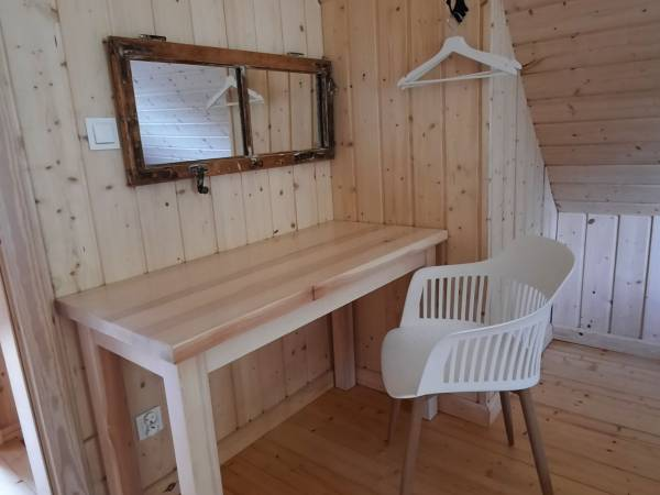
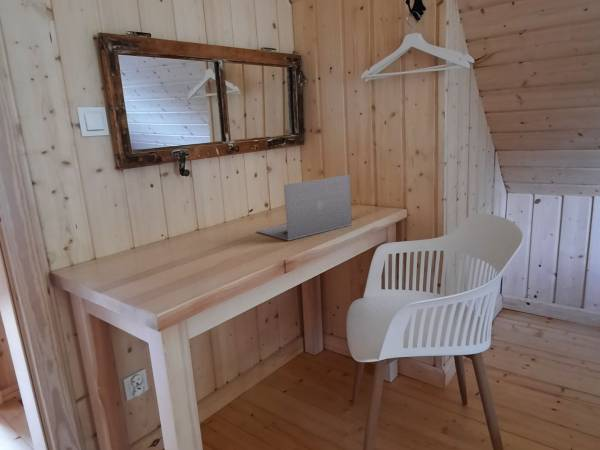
+ laptop [256,174,353,241]
